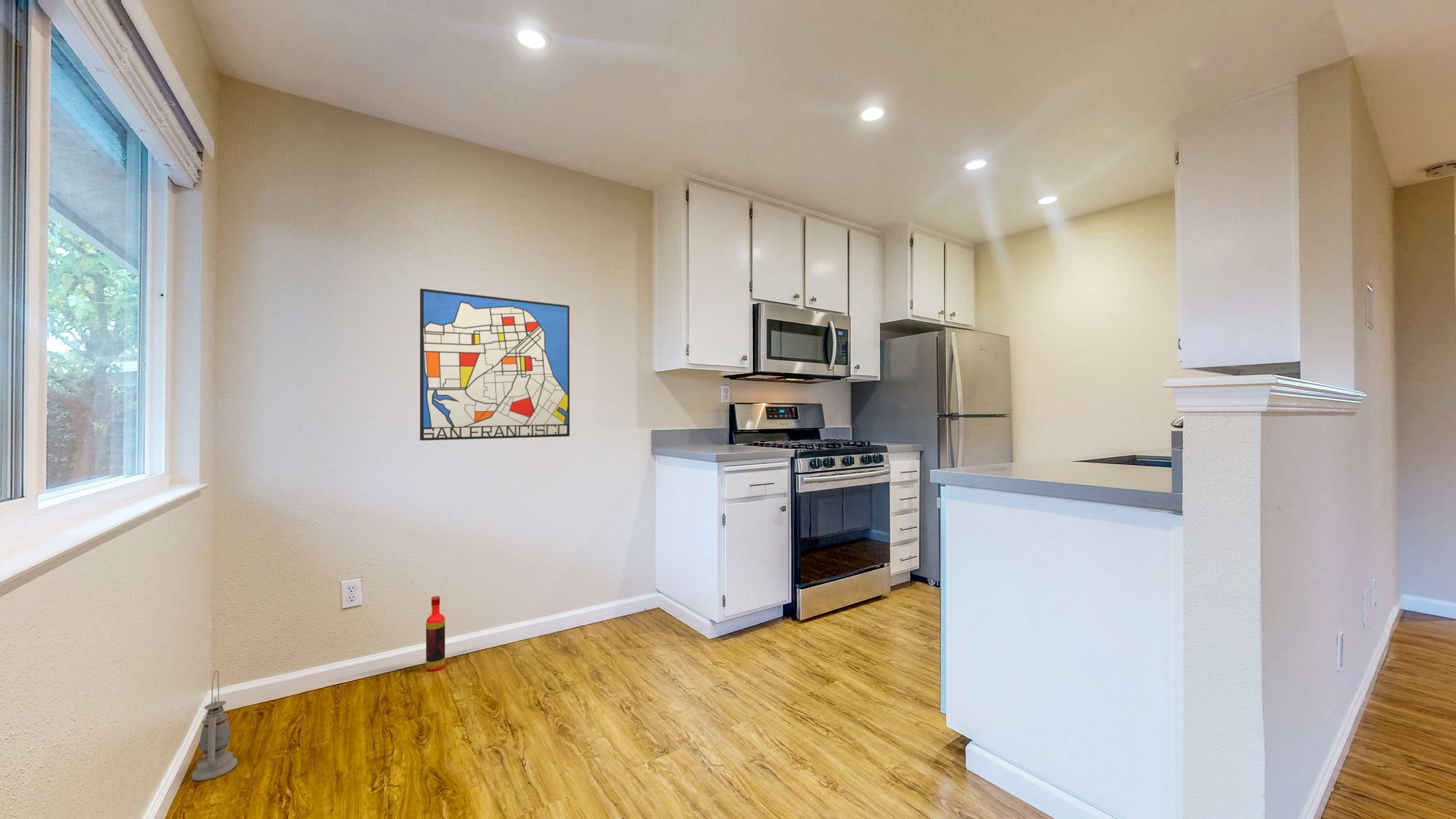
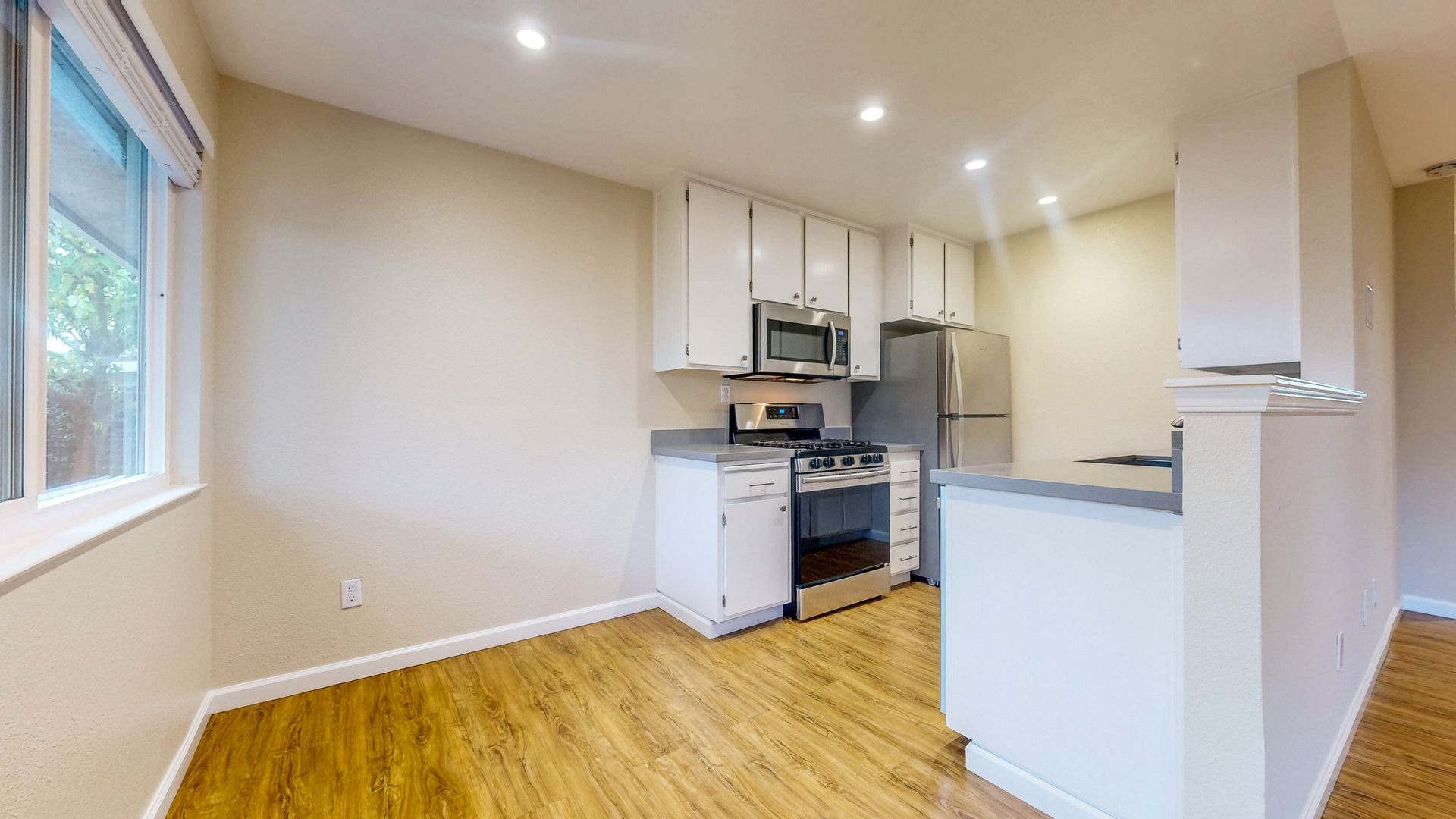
- lantern [191,670,238,781]
- bottle [425,595,446,671]
- wall art [419,287,570,441]
